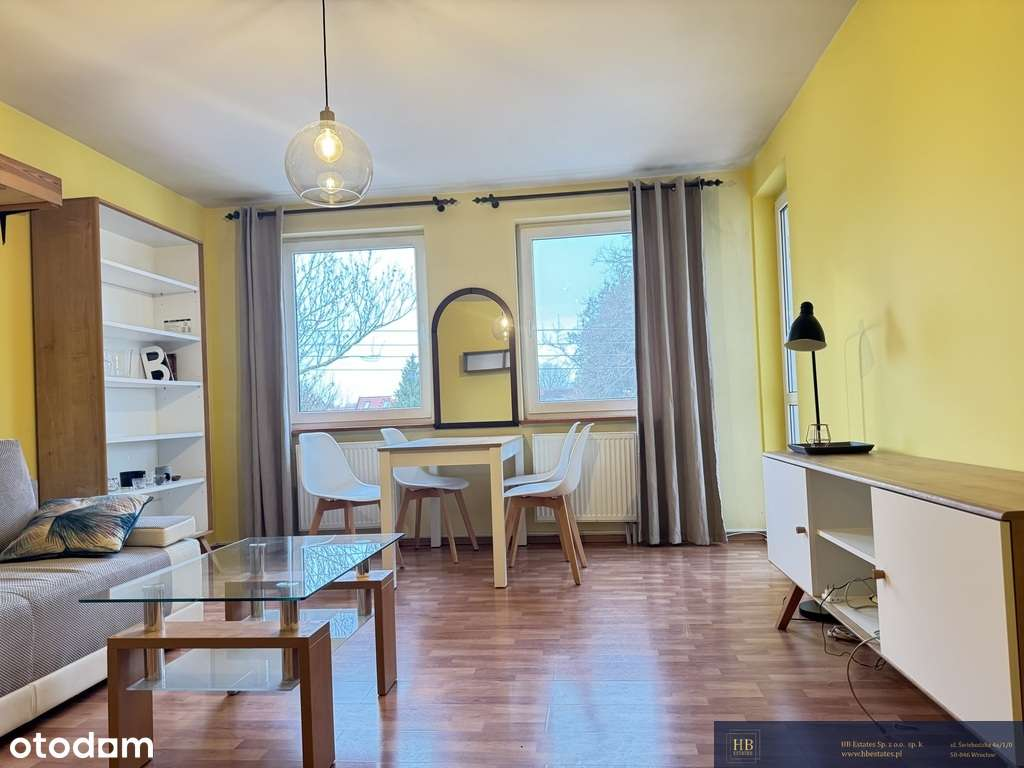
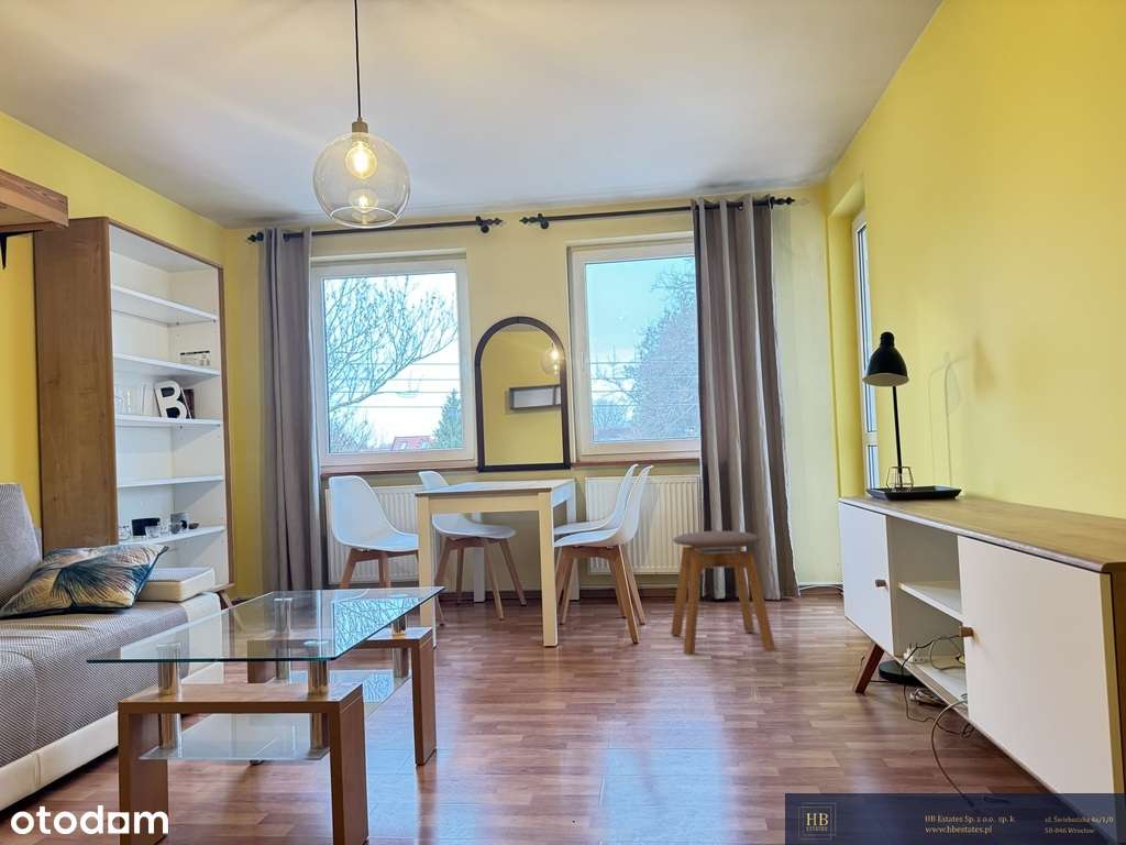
+ stool [670,530,776,656]
